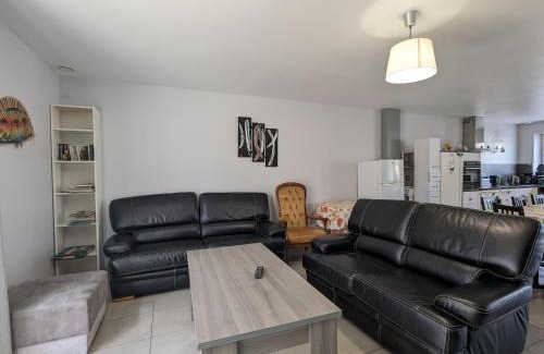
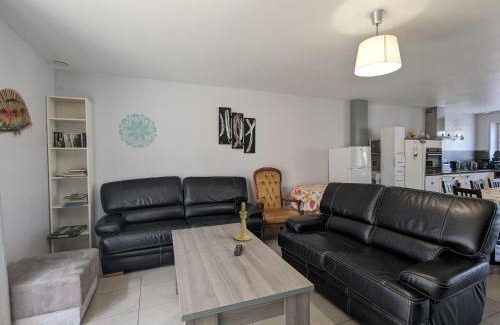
+ wall decoration [118,113,158,149]
+ candle holder [234,201,253,242]
